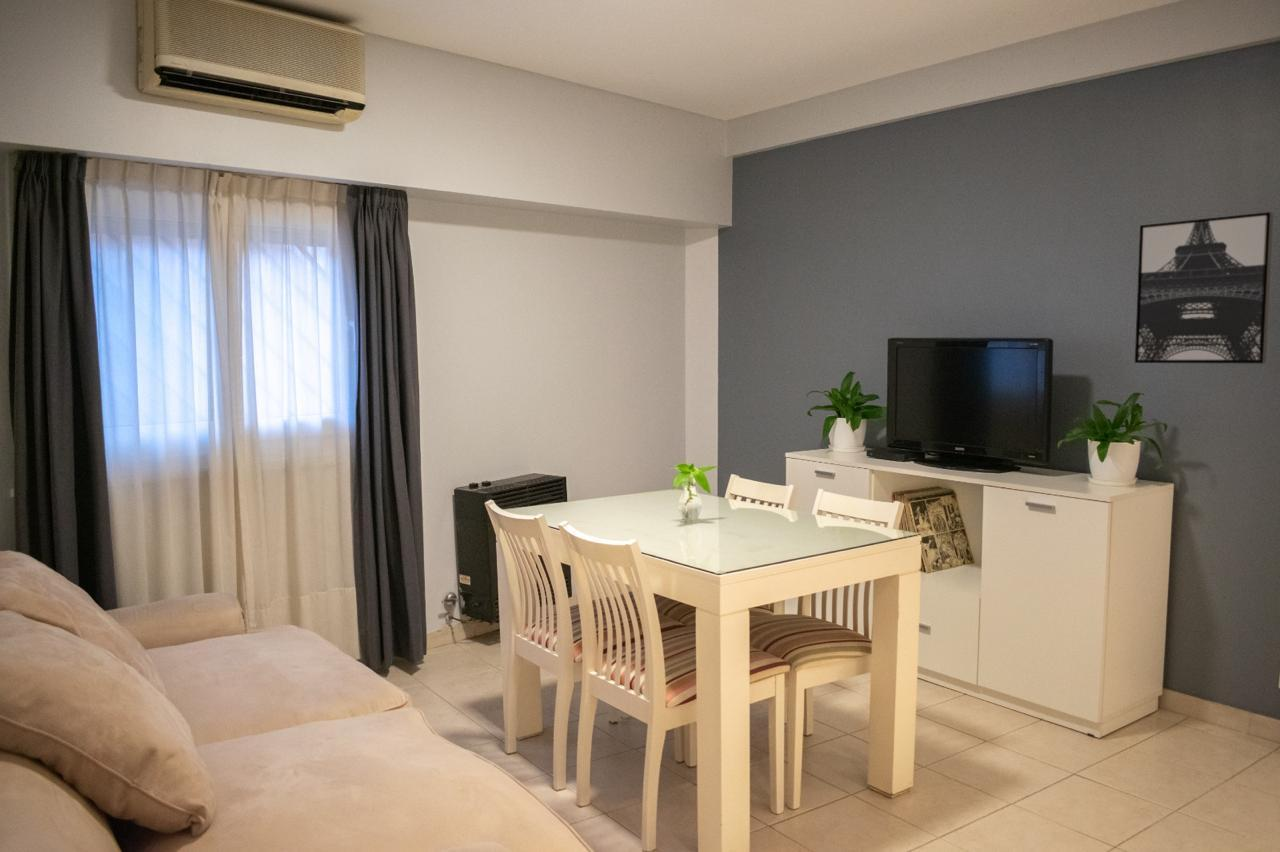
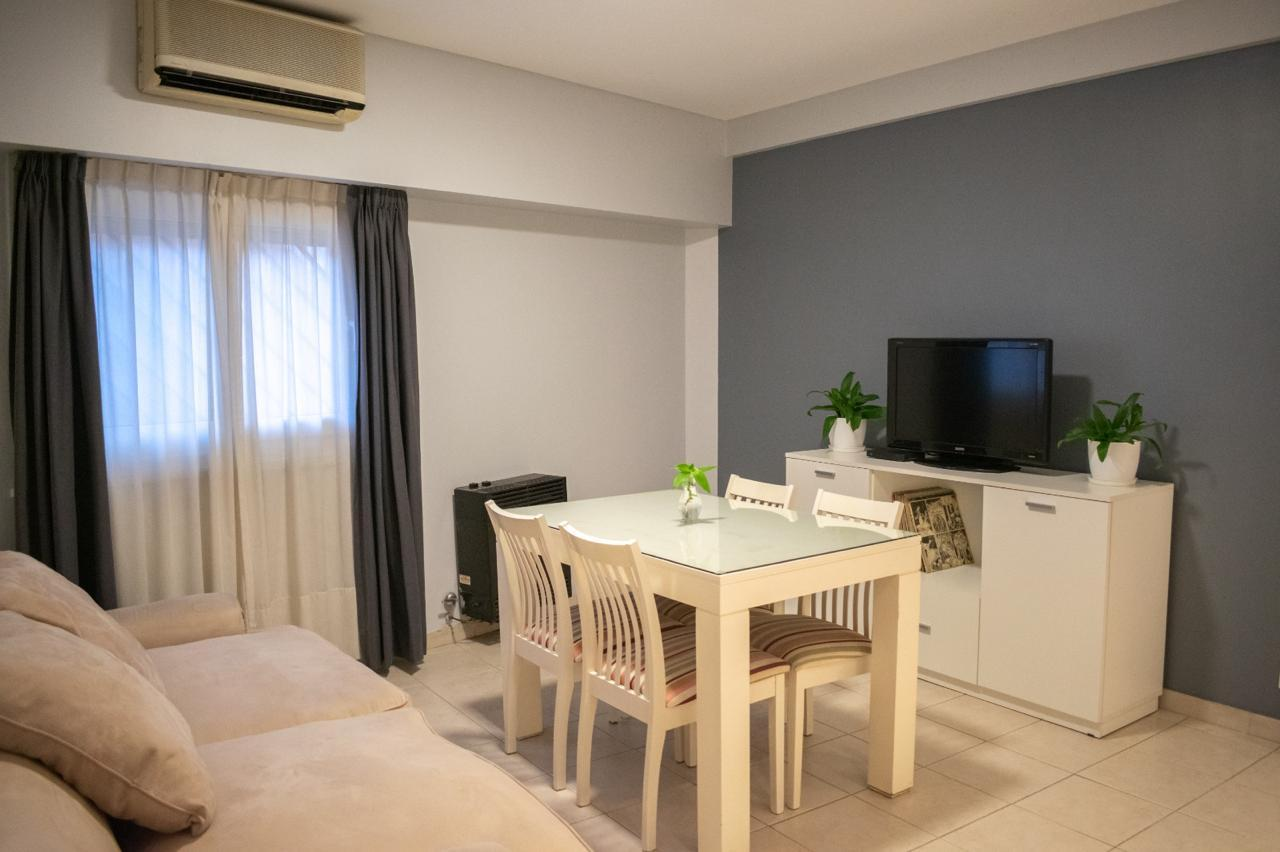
- wall art [1134,211,1274,364]
